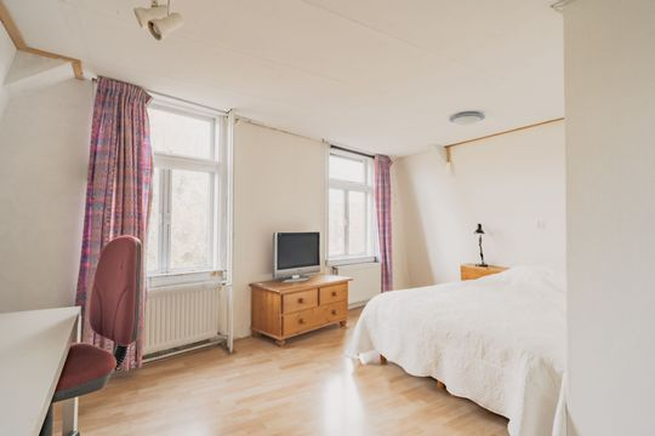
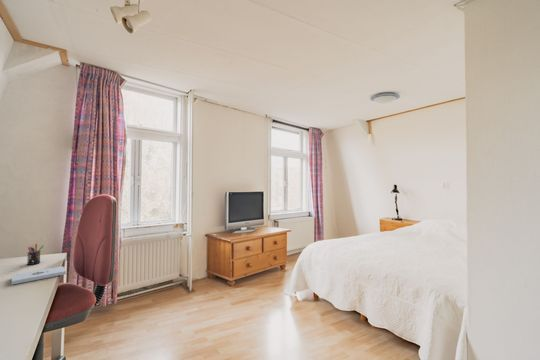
+ pen holder [26,243,44,266]
+ notepad [11,265,67,286]
